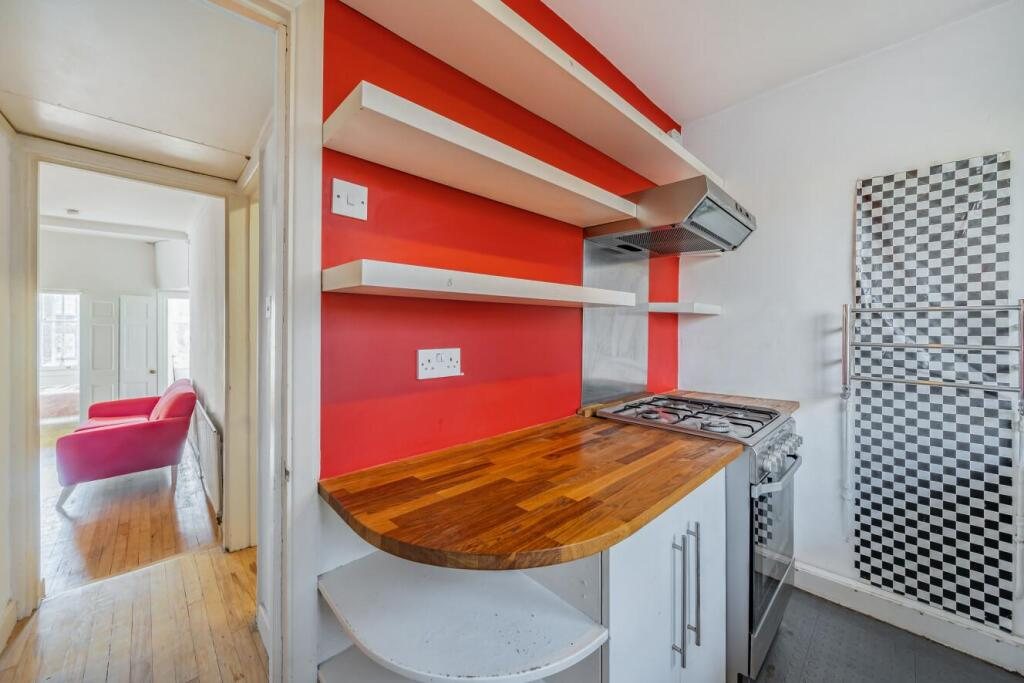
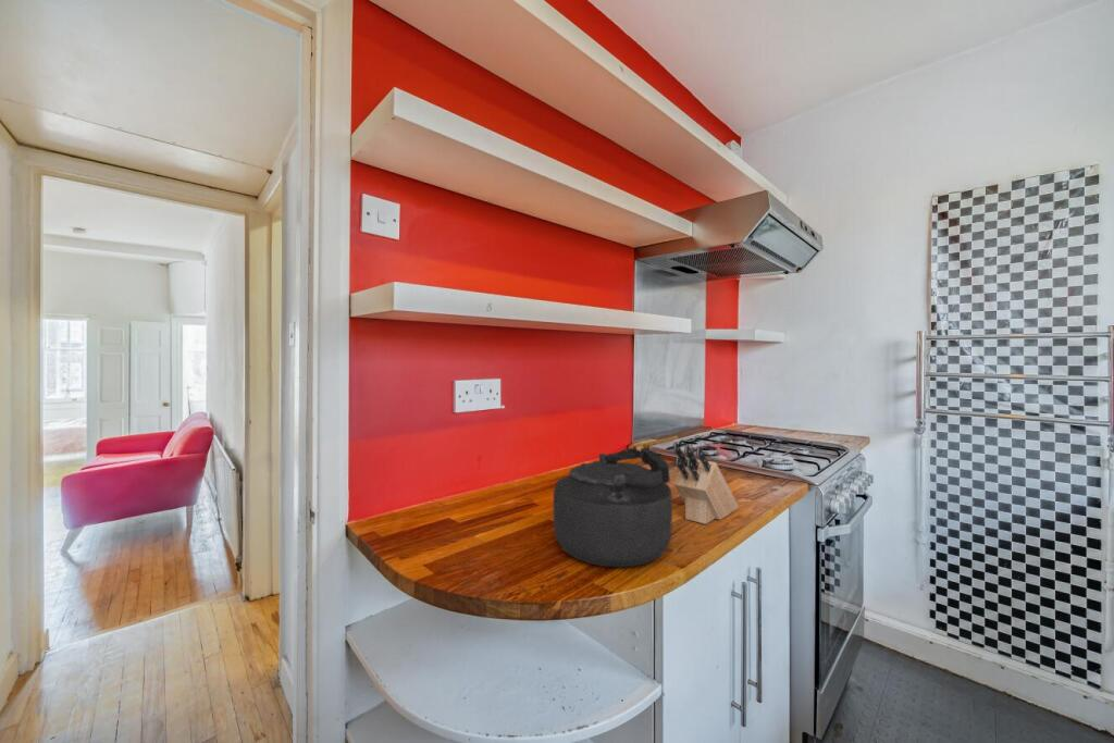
+ kettle [552,447,673,568]
+ knife block [672,441,740,525]
